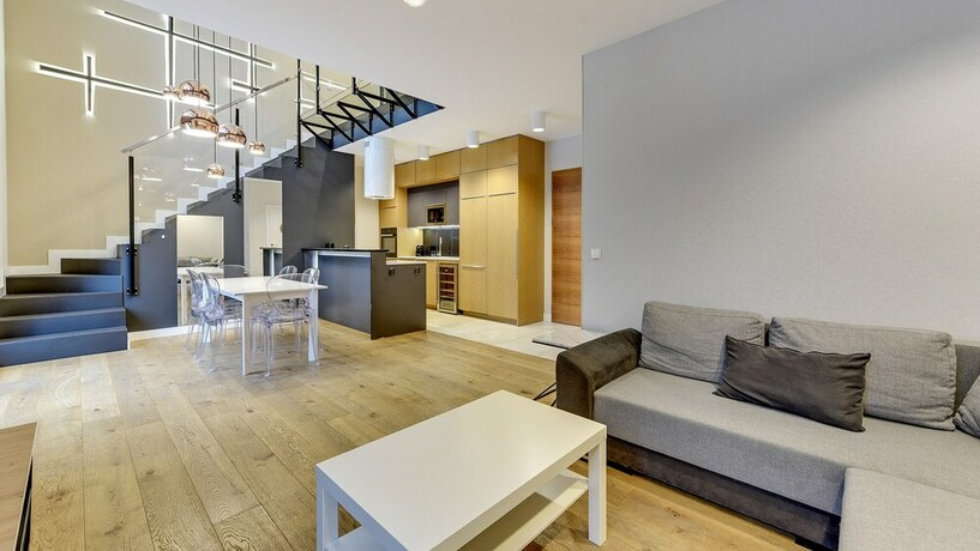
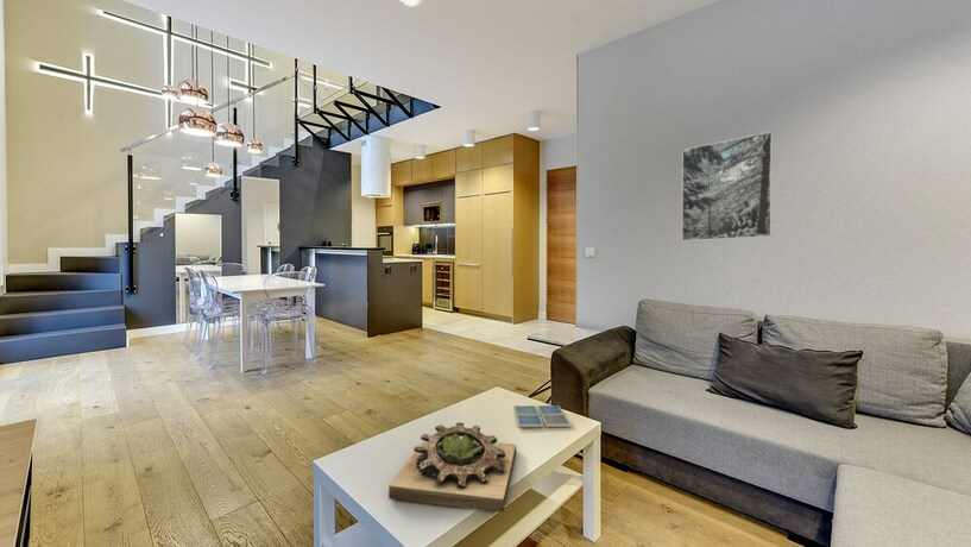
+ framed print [681,131,774,243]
+ succulent planter [387,421,517,513]
+ drink coaster [512,404,572,428]
